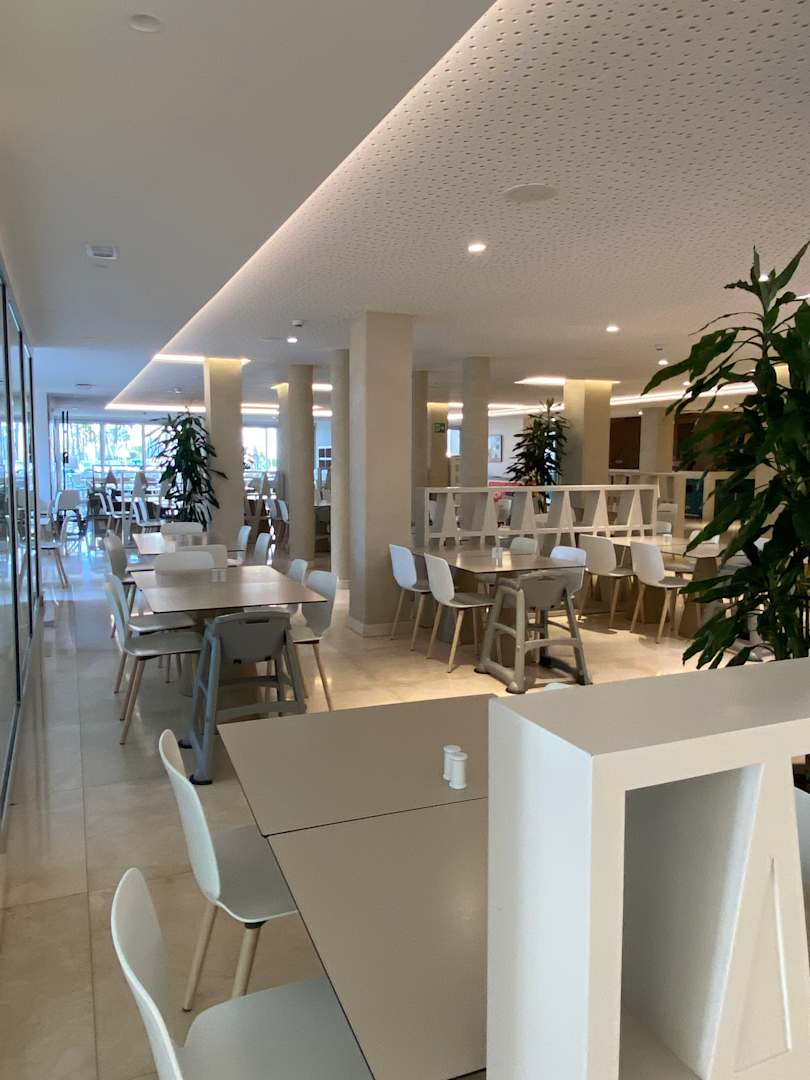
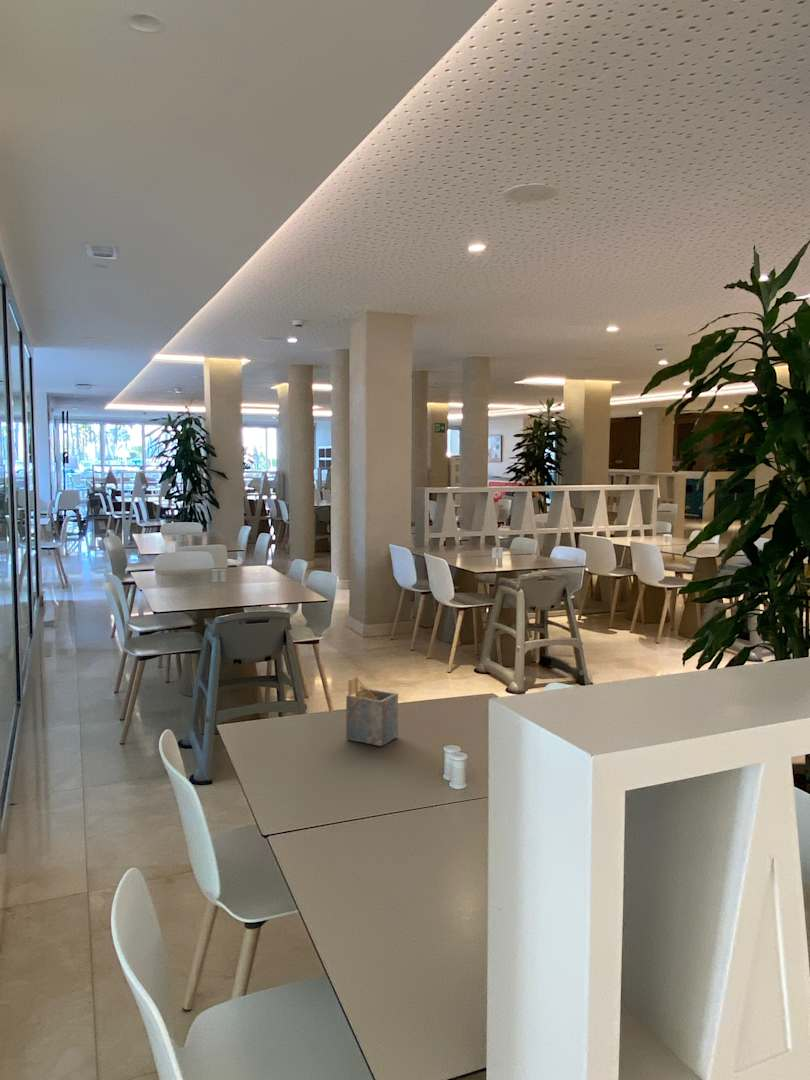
+ napkin holder [345,675,399,747]
